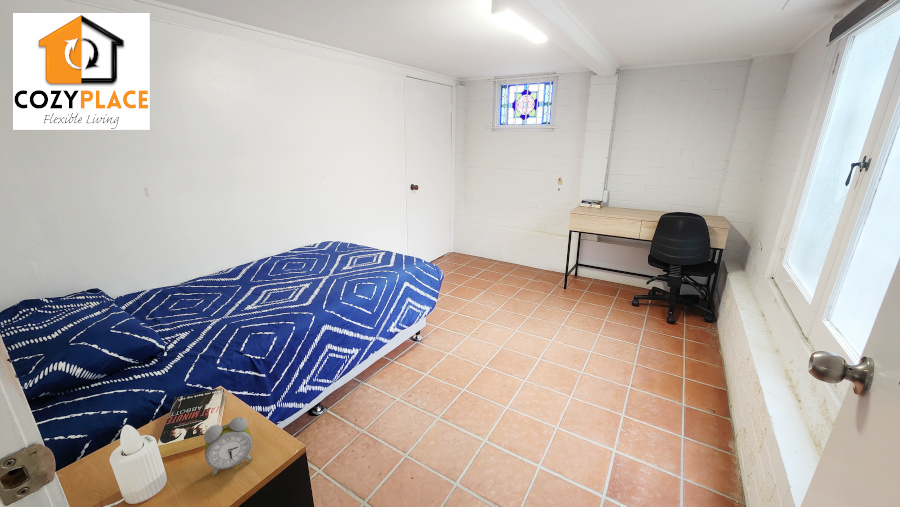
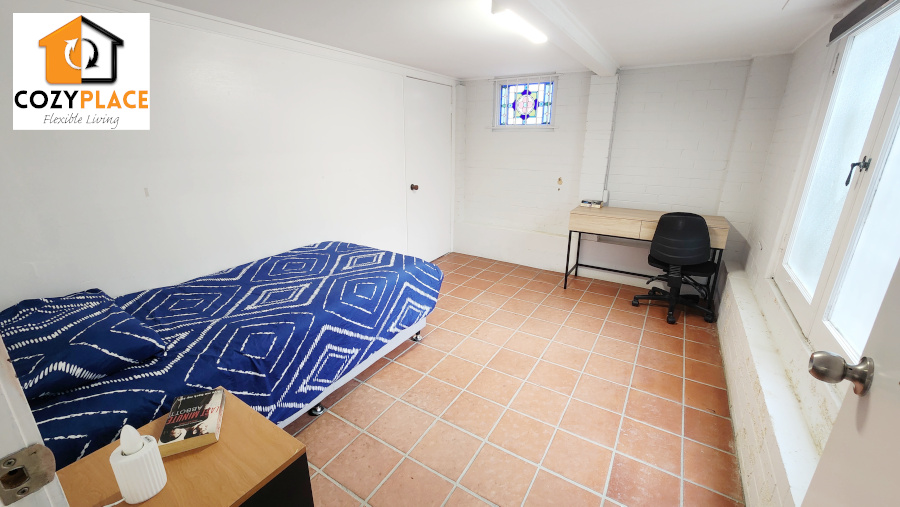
- alarm clock [203,416,253,477]
